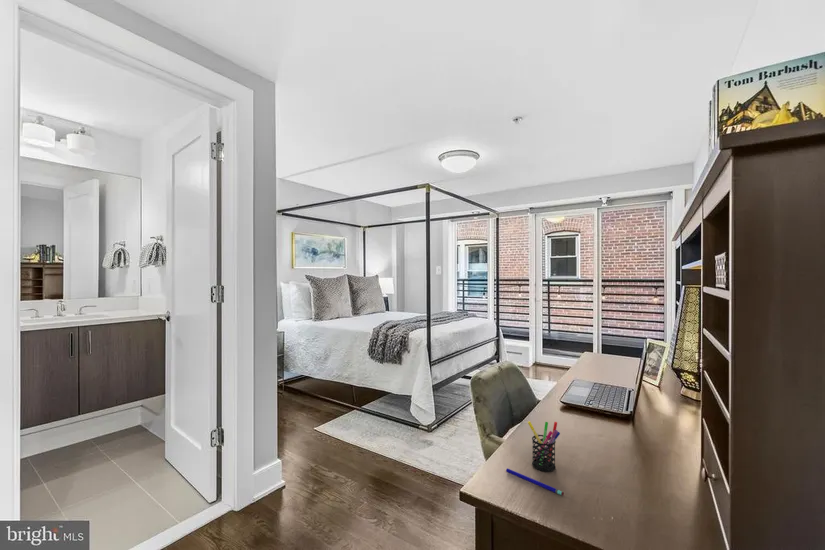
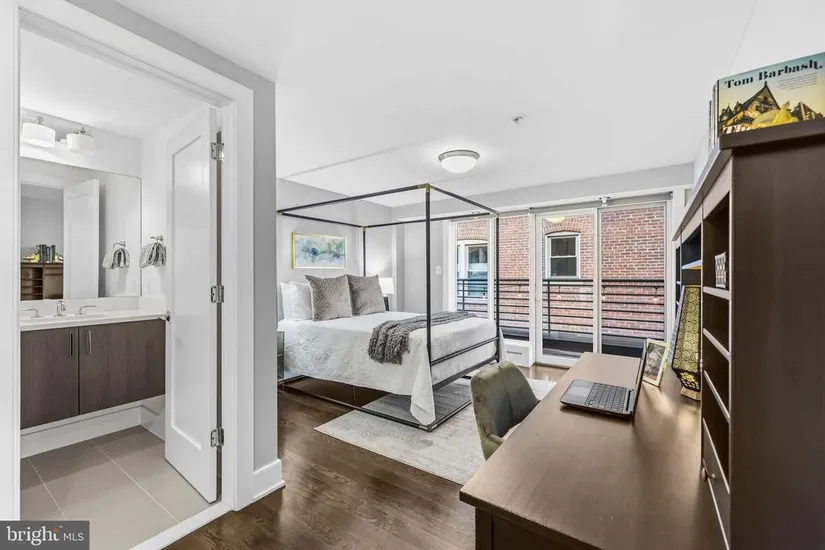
- pen [505,467,565,497]
- pen holder [527,420,561,473]
